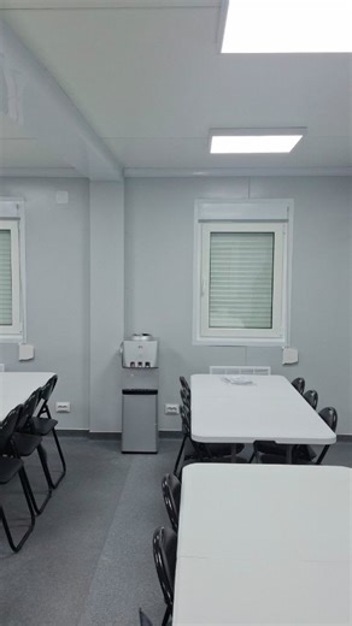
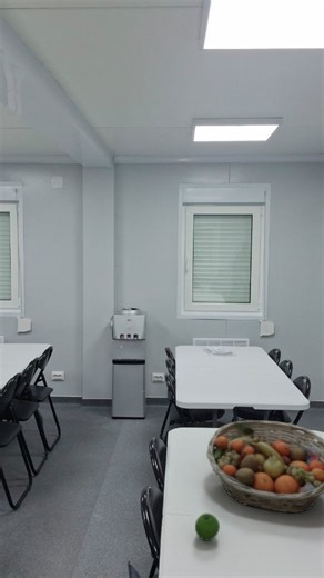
+ apple [194,512,221,542]
+ fruit basket [205,420,324,514]
